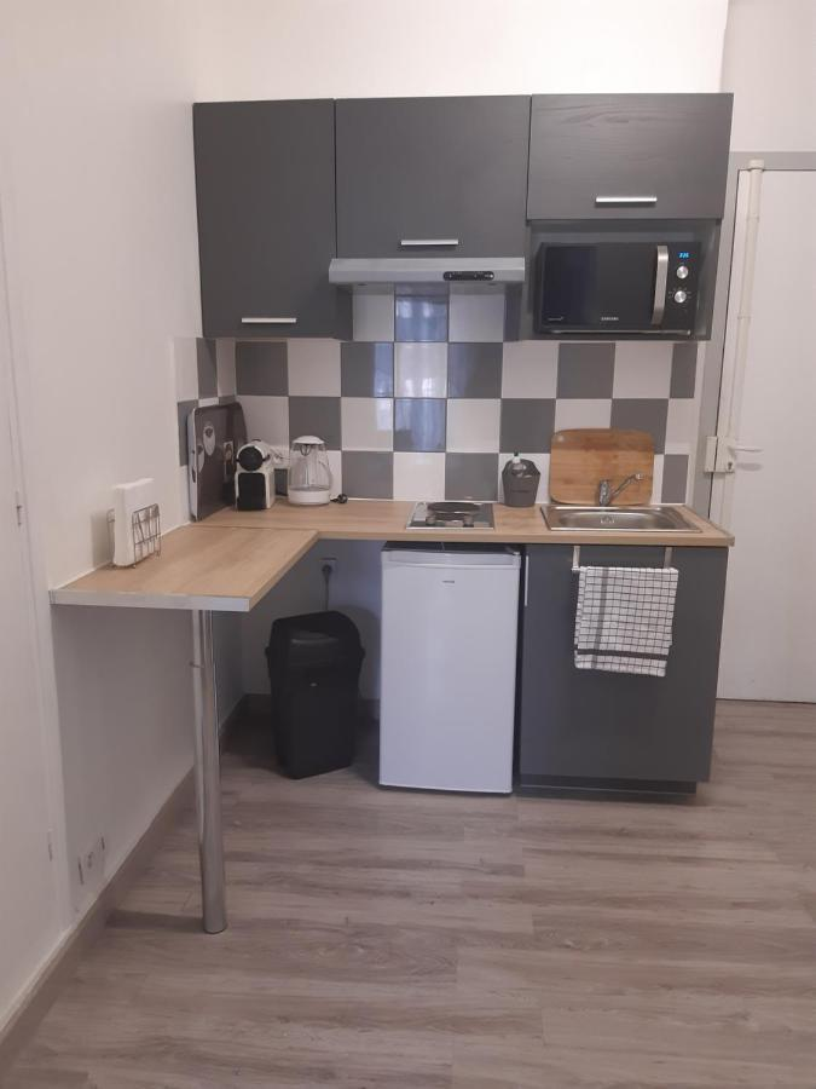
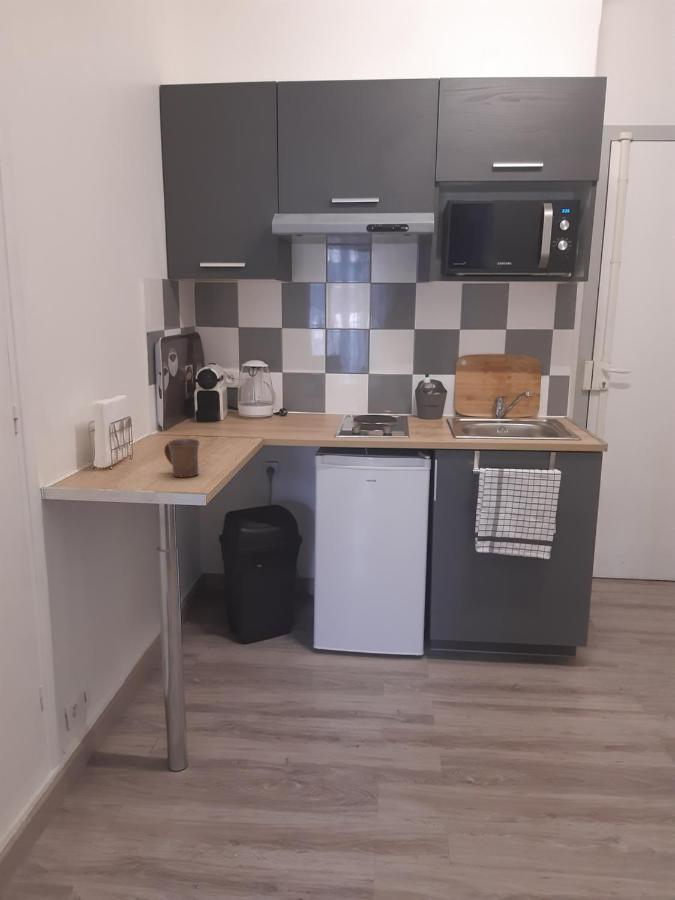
+ mug [163,438,201,479]
